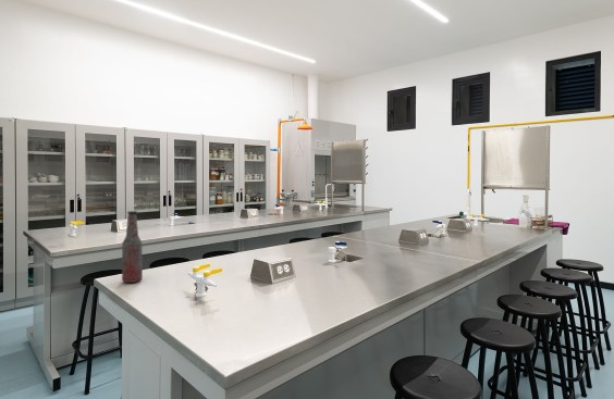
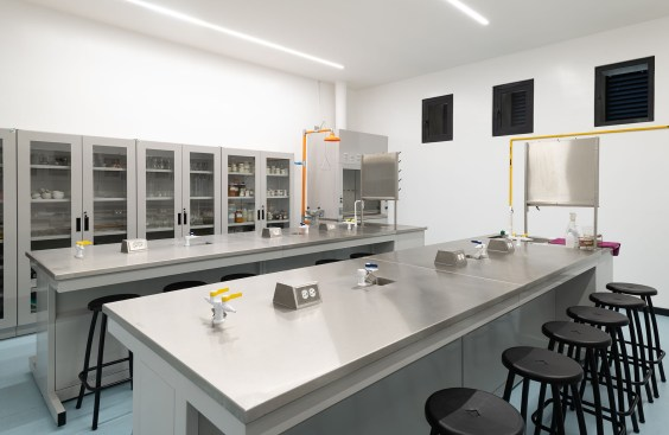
- bottle [121,210,144,284]
